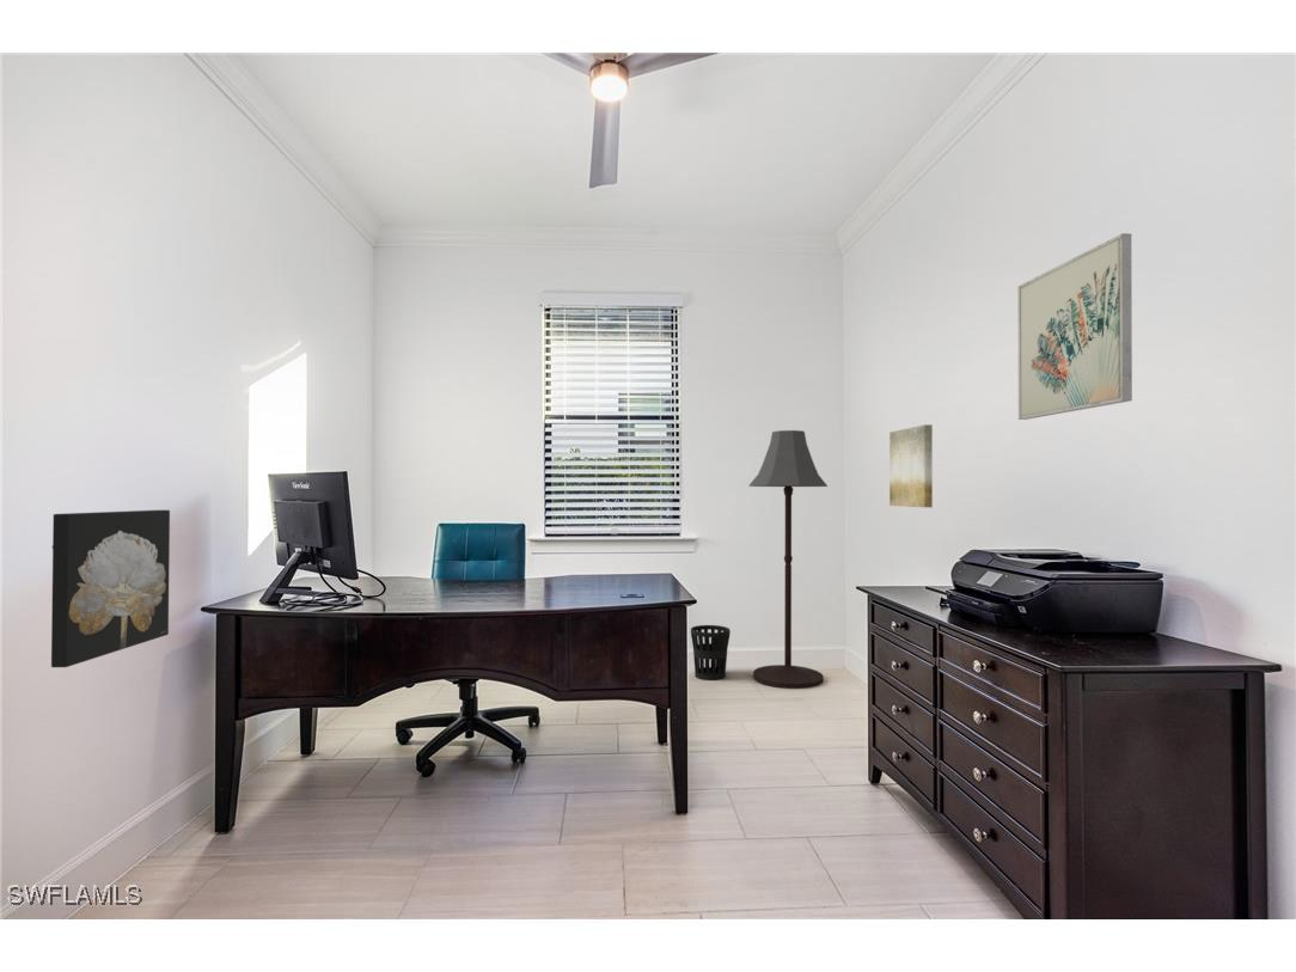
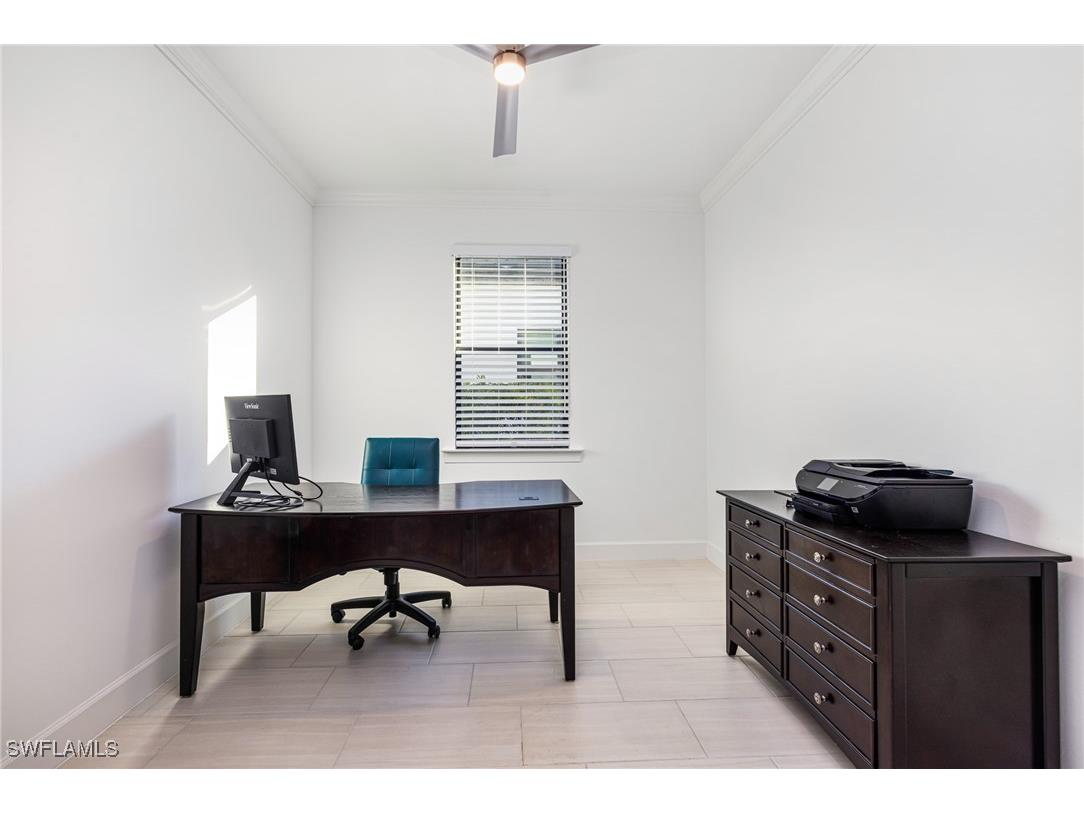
- wall art [1017,232,1133,421]
- wall art [50,509,171,668]
- wall art [888,423,934,508]
- floor lamp [748,429,829,690]
- wastebasket [690,624,732,681]
